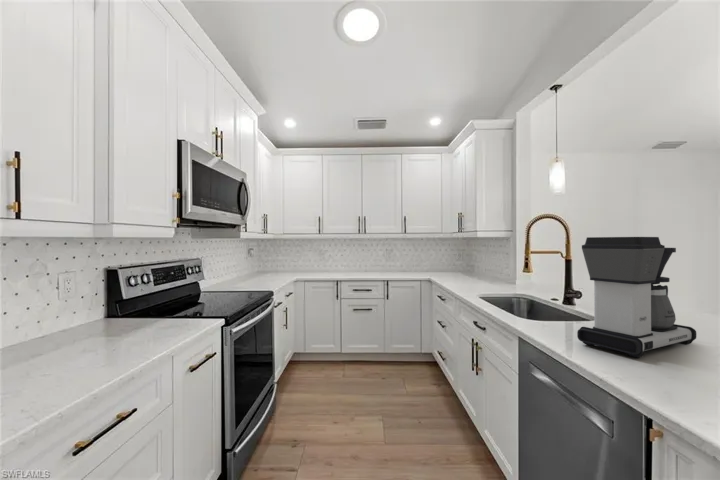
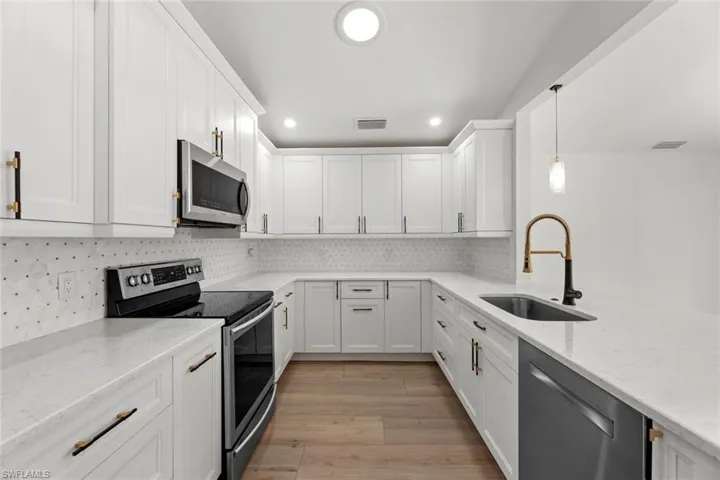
- coffee maker [576,236,697,359]
